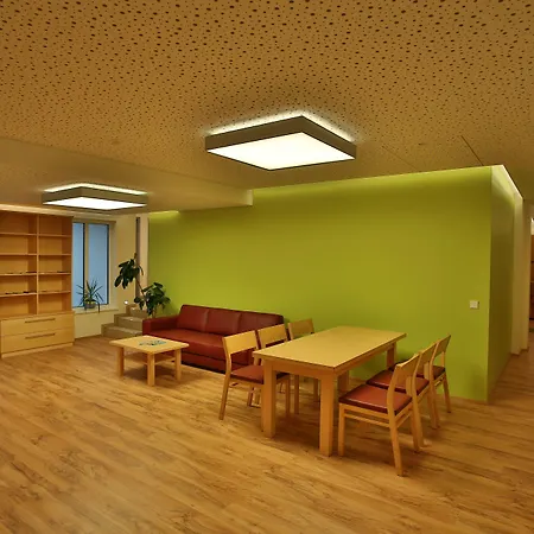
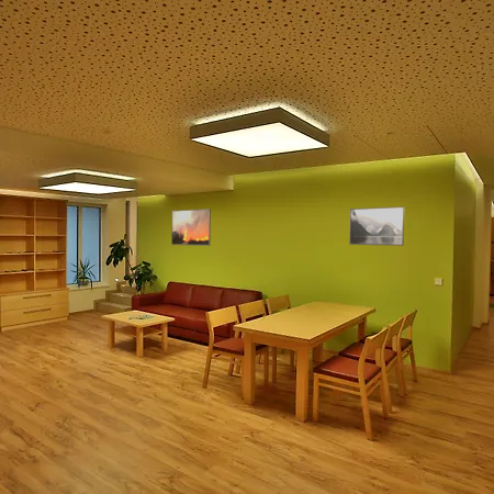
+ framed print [170,207,212,247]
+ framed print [348,205,405,247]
